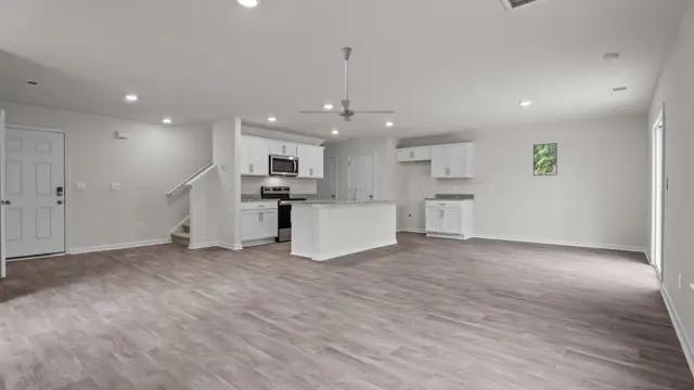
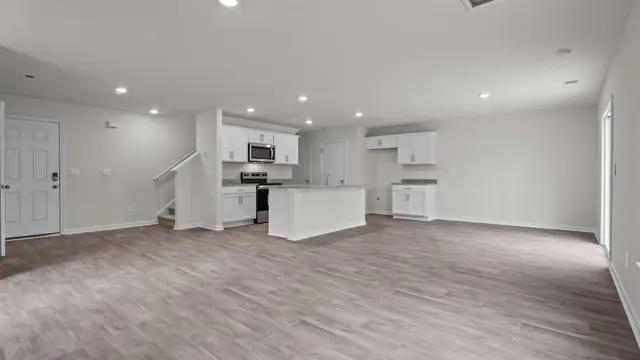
- ceiling fan [298,47,395,122]
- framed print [532,142,558,177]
